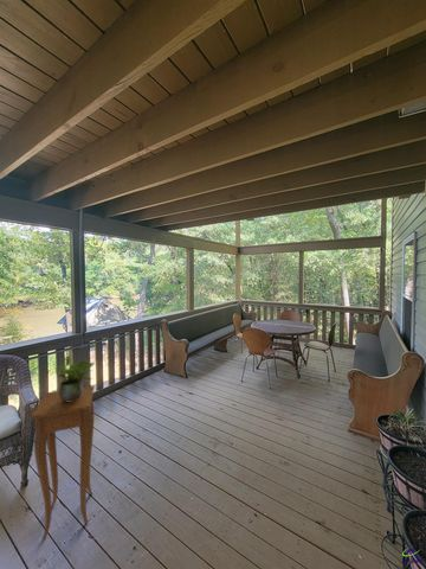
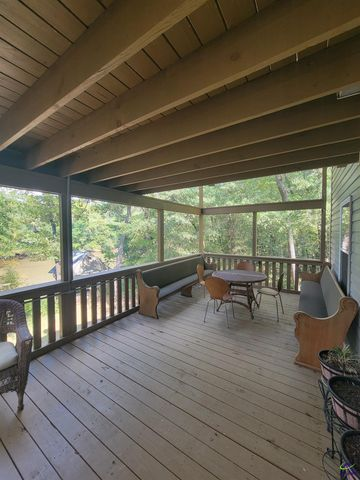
- potted plant [53,353,96,402]
- side table [30,384,95,541]
